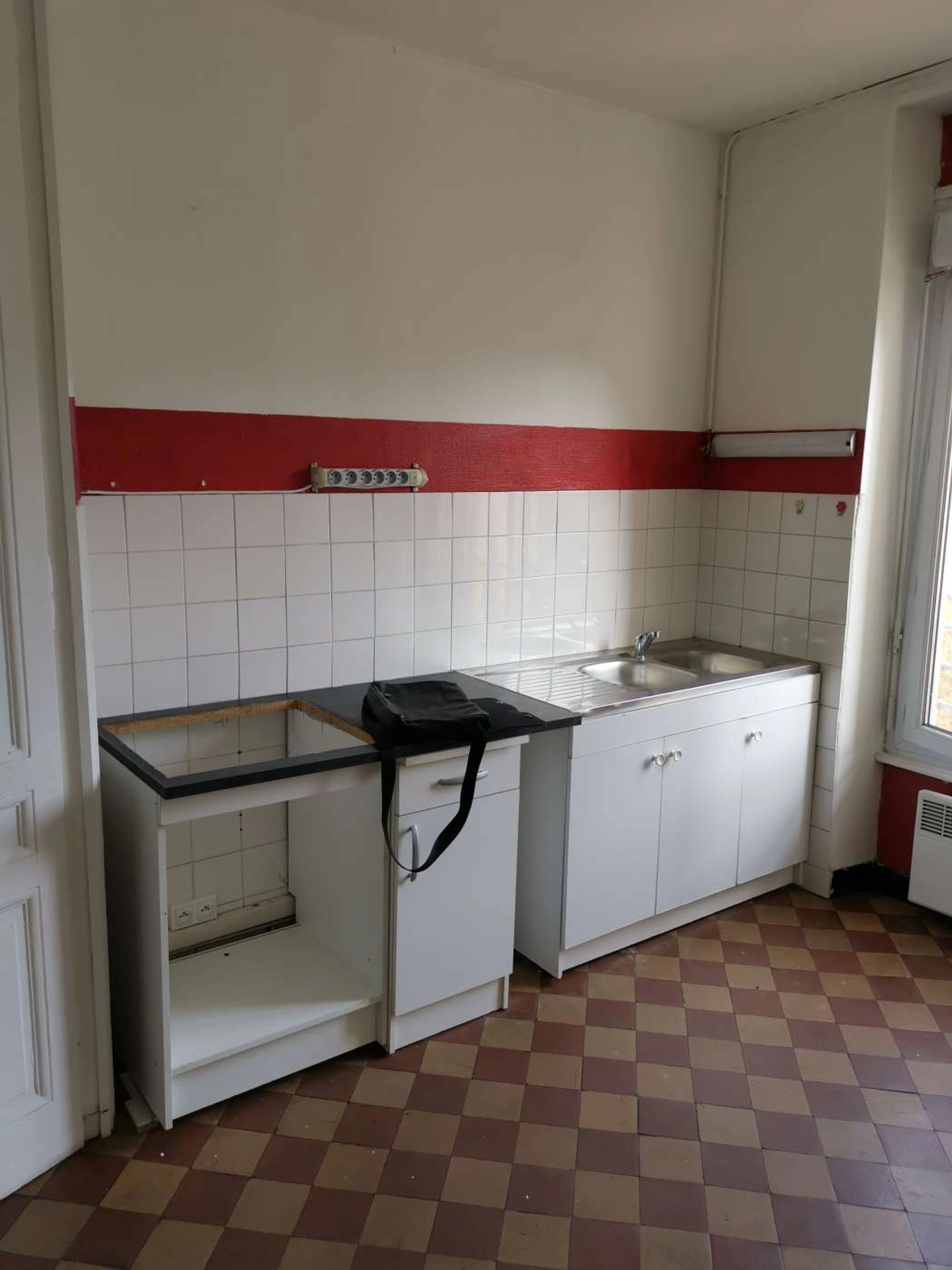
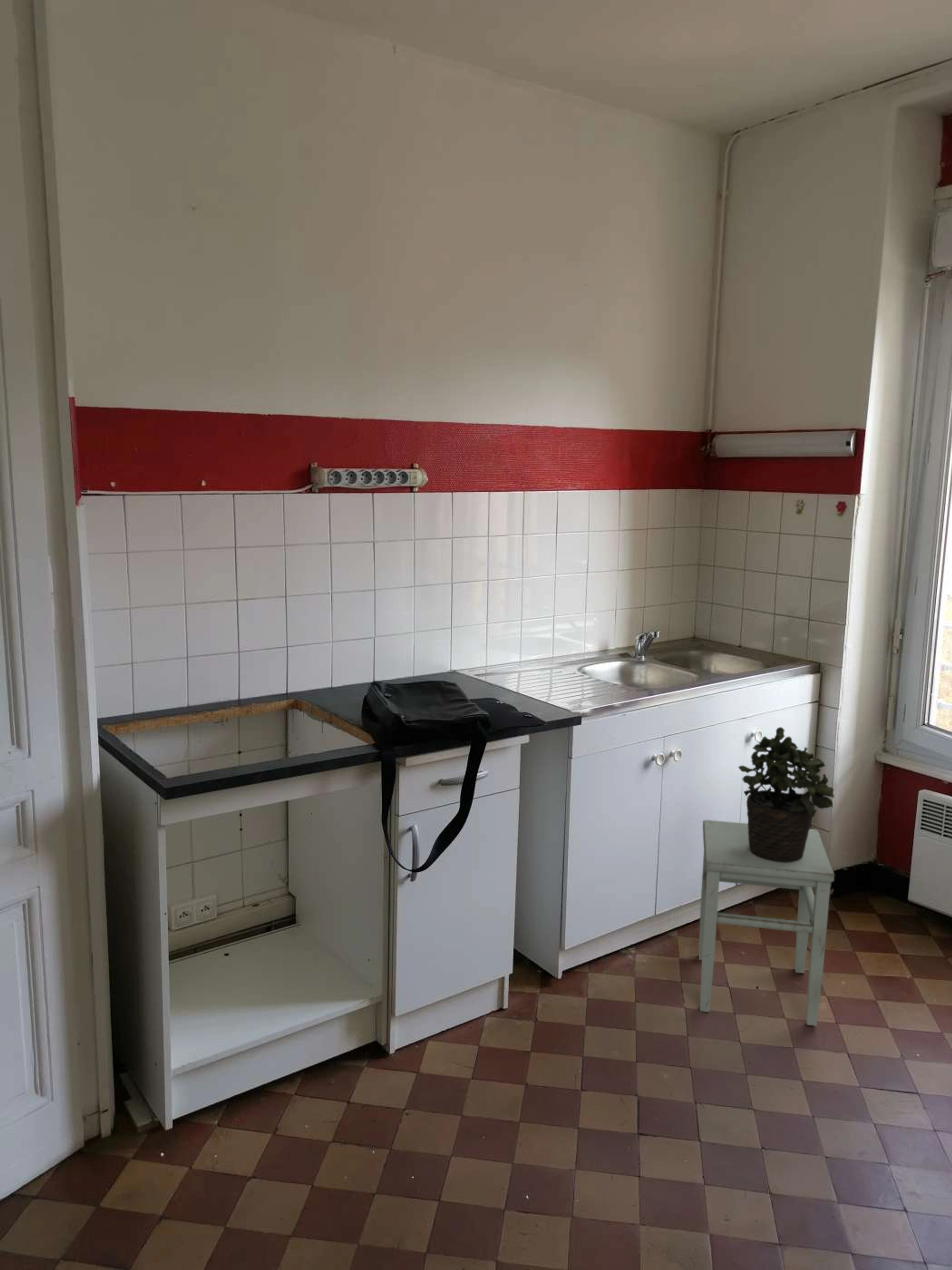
+ potted plant [738,726,835,863]
+ stool [698,820,835,1026]
